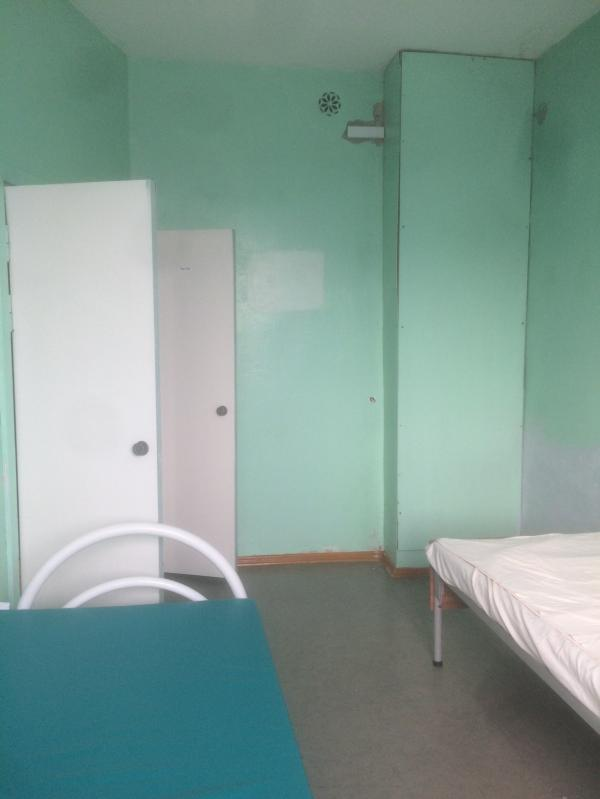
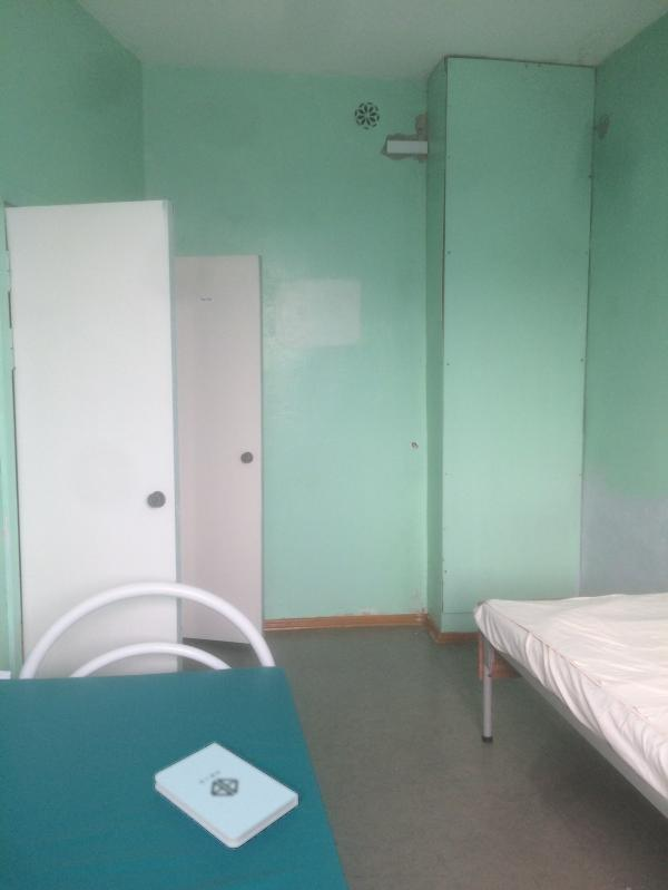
+ notepad [154,742,299,849]
